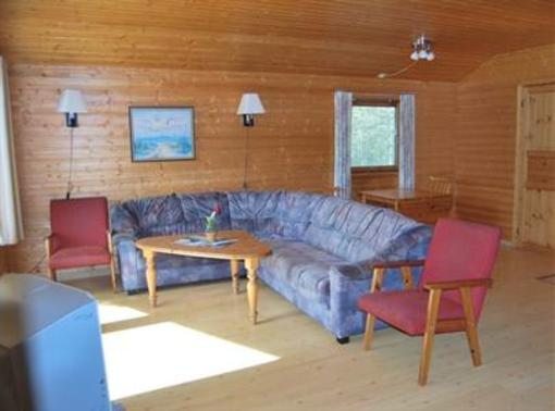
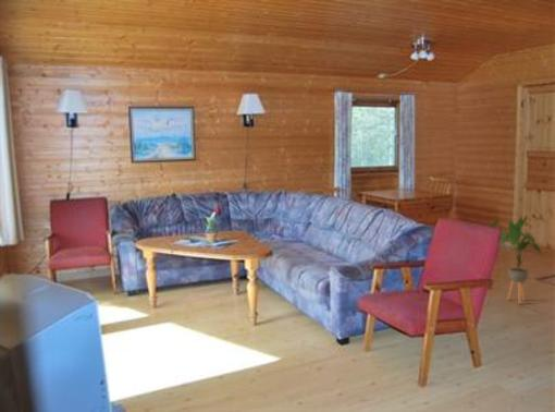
+ house plant [486,215,542,305]
